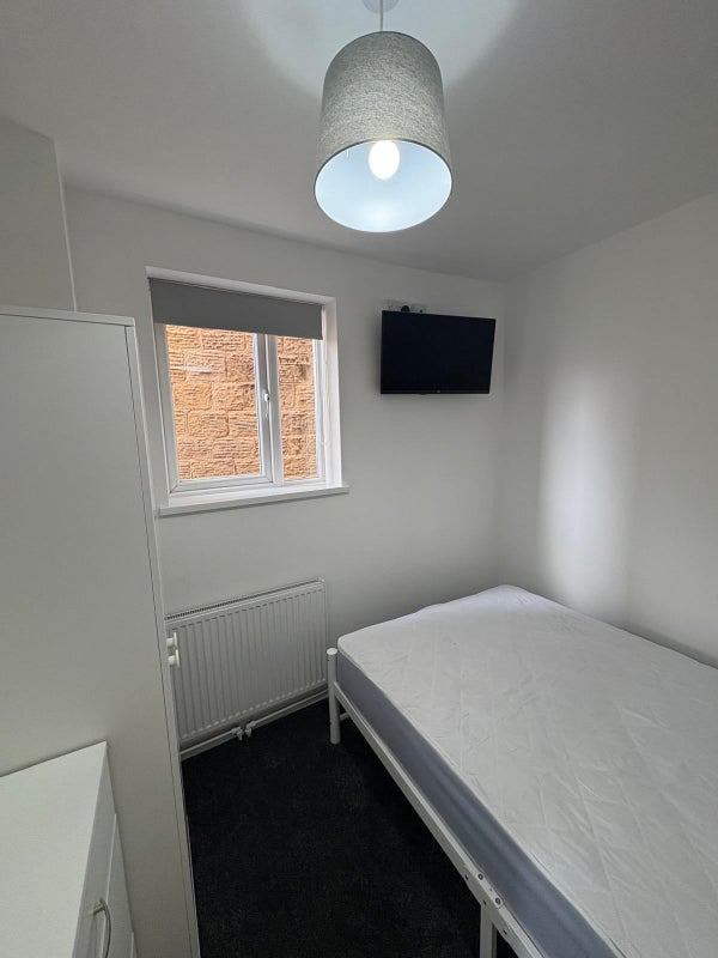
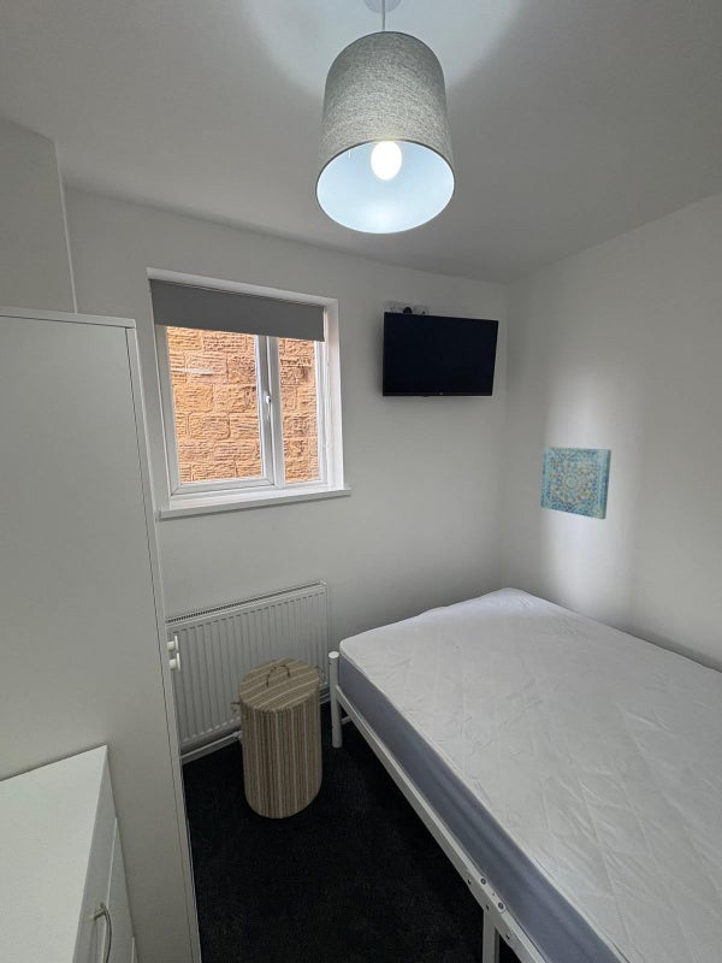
+ laundry hamper [229,657,325,820]
+ wall art [539,445,612,520]
